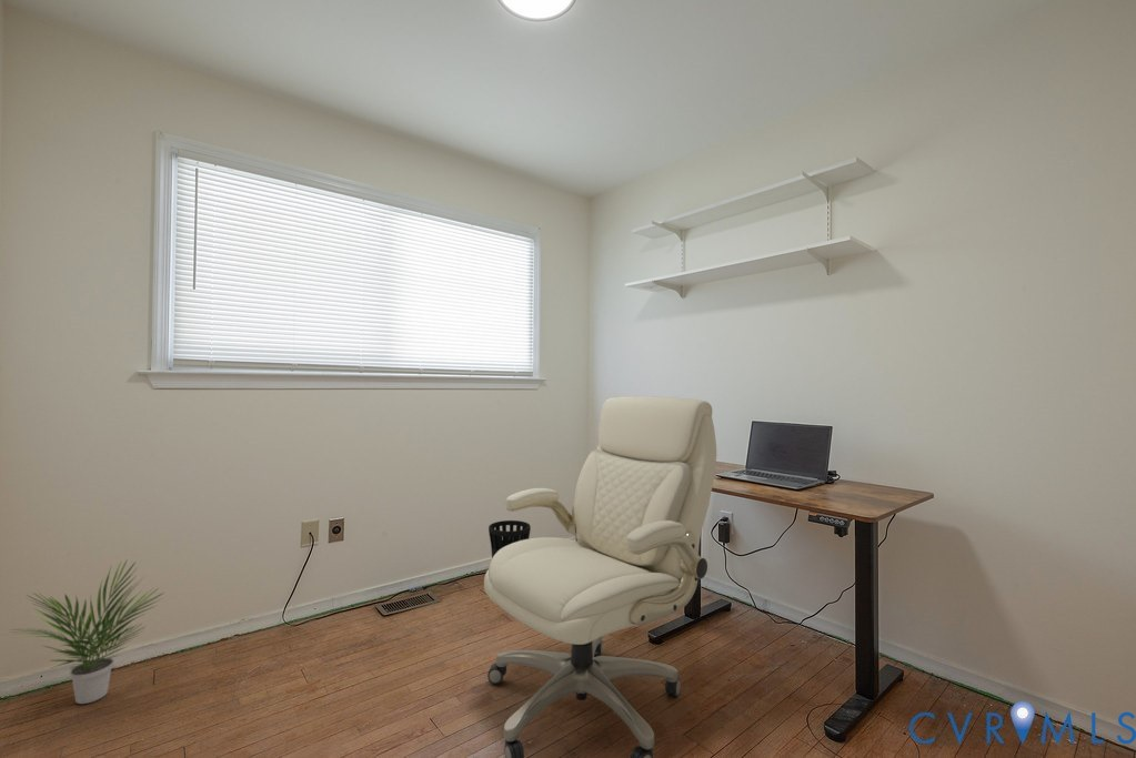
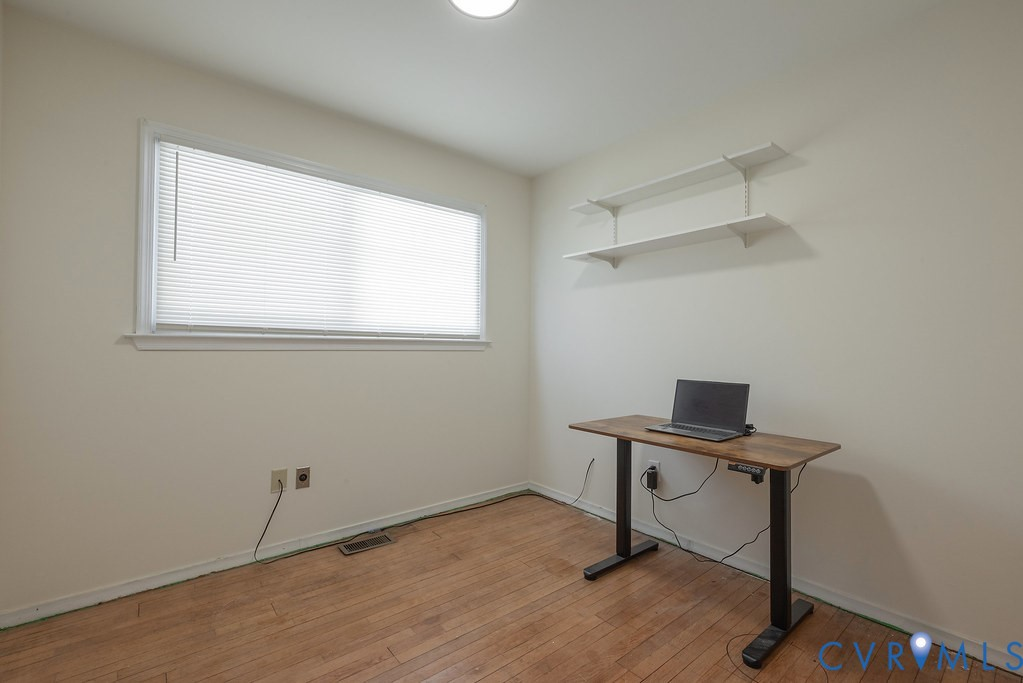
- wastebasket [487,519,532,559]
- potted plant [8,559,165,705]
- chair [483,395,717,758]
